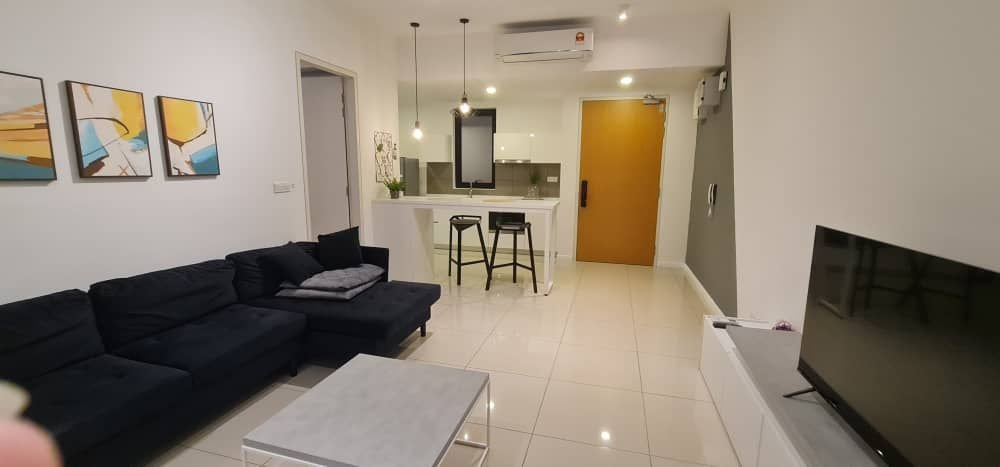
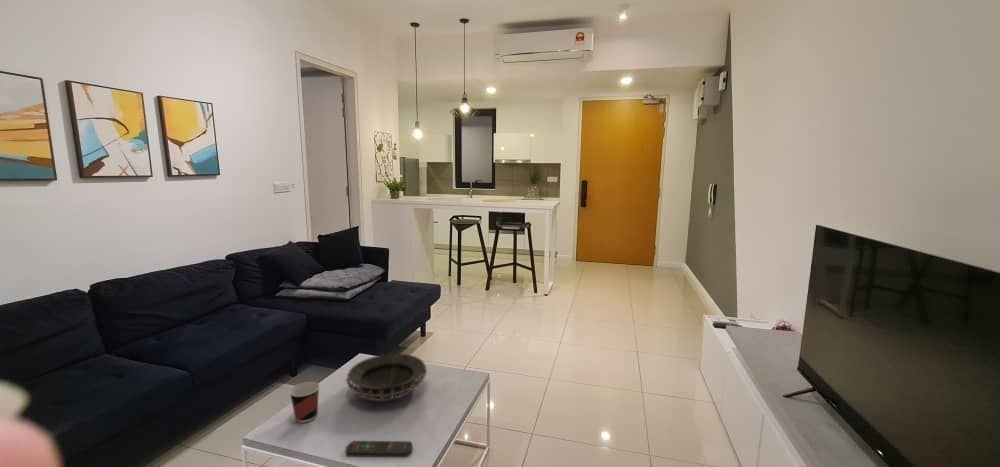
+ decorative bowl [345,353,428,402]
+ remote control [344,440,414,458]
+ cup [288,381,321,424]
